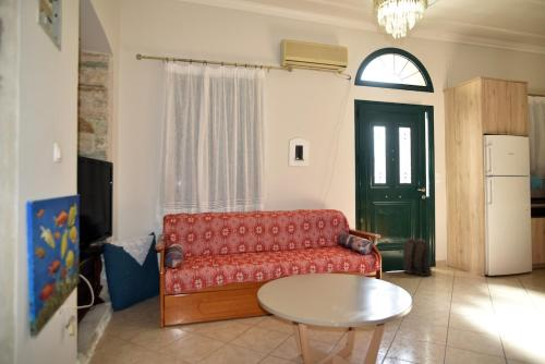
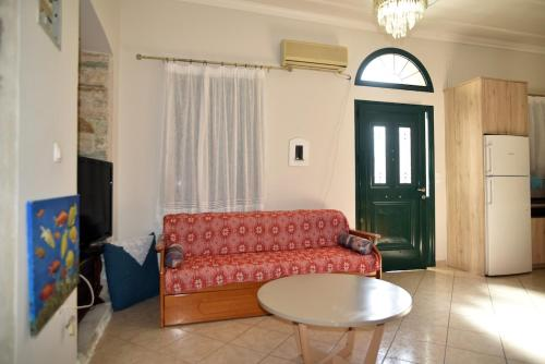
- backpack [402,236,433,277]
